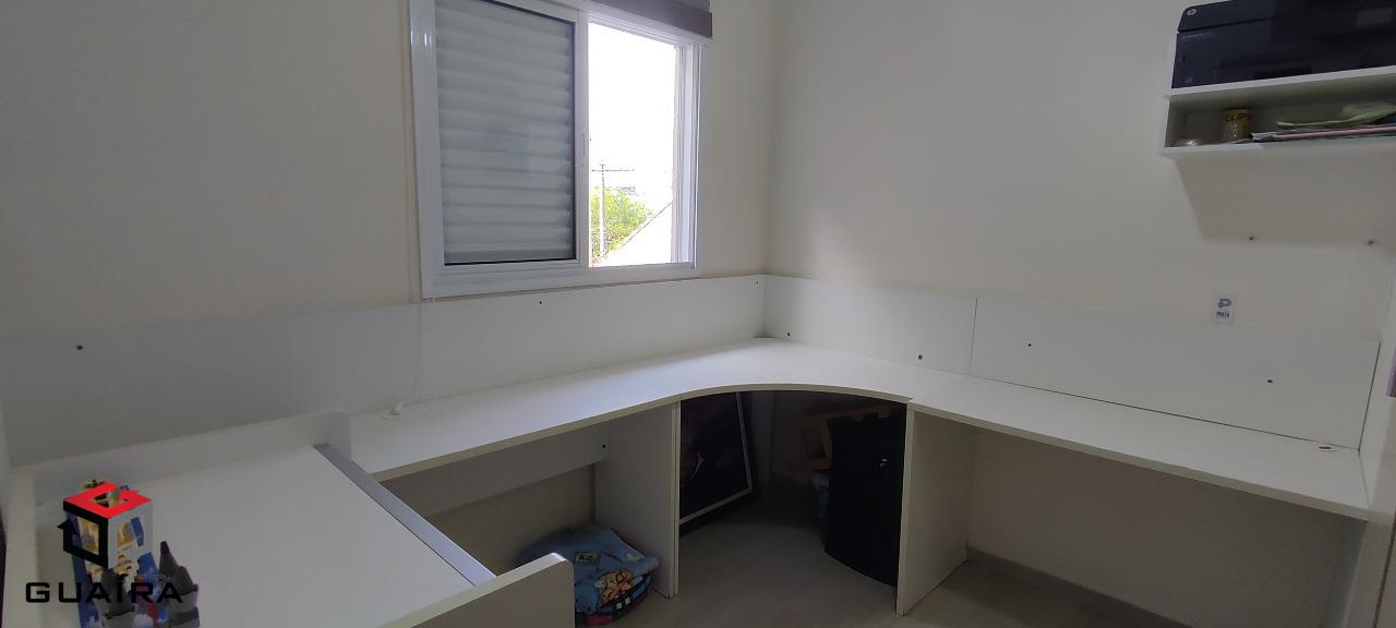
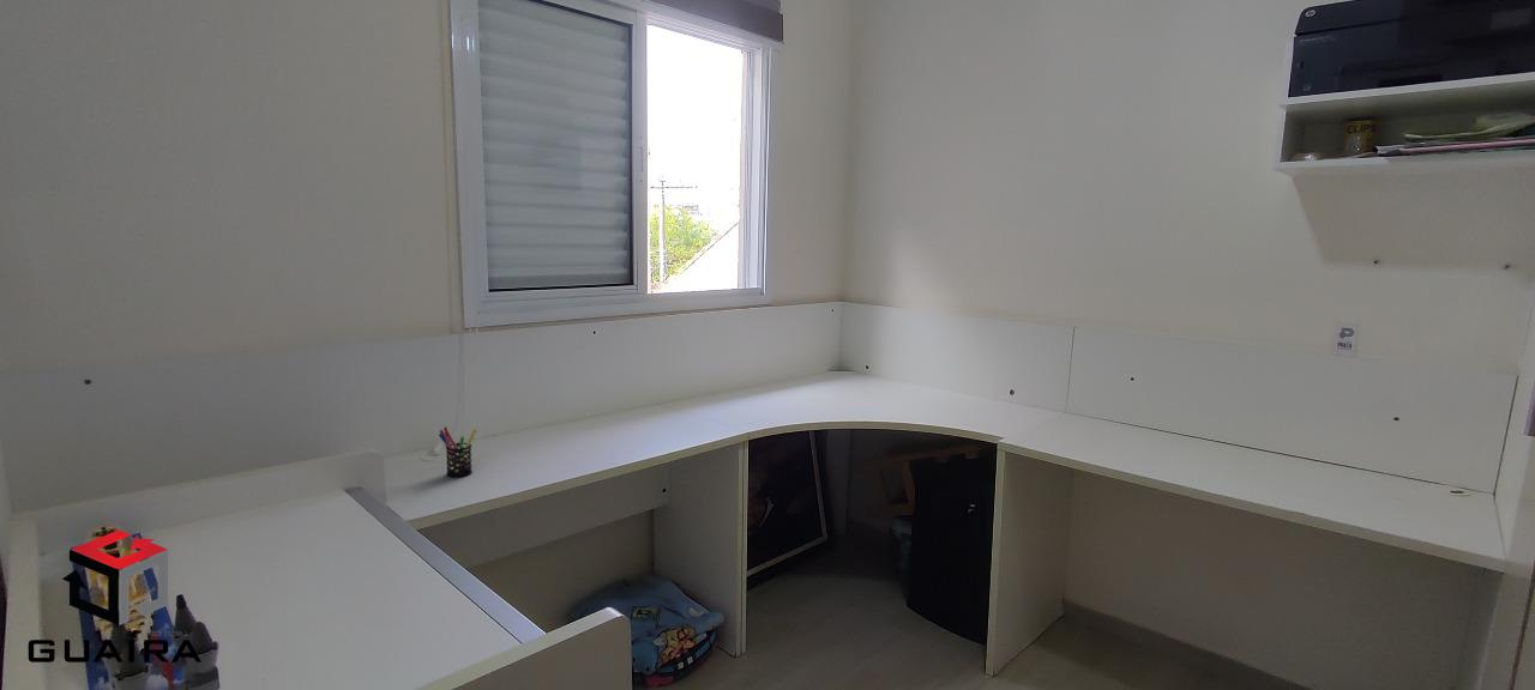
+ pen holder [438,426,477,478]
